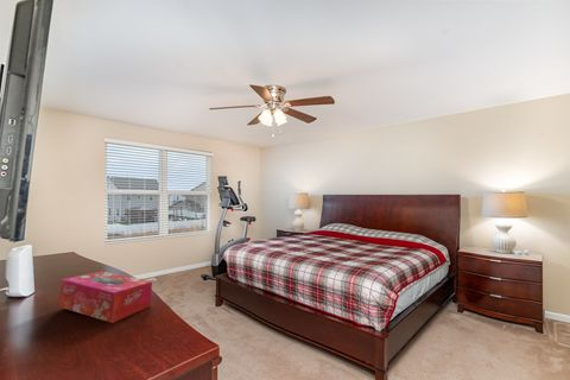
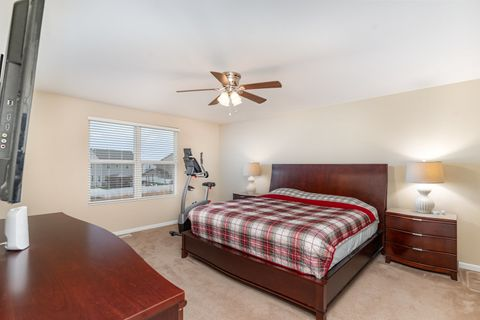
- tissue box [58,270,153,324]
